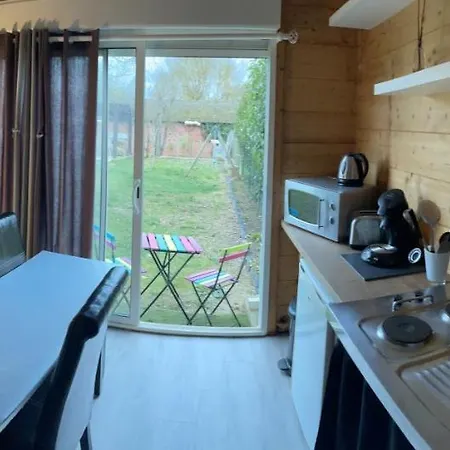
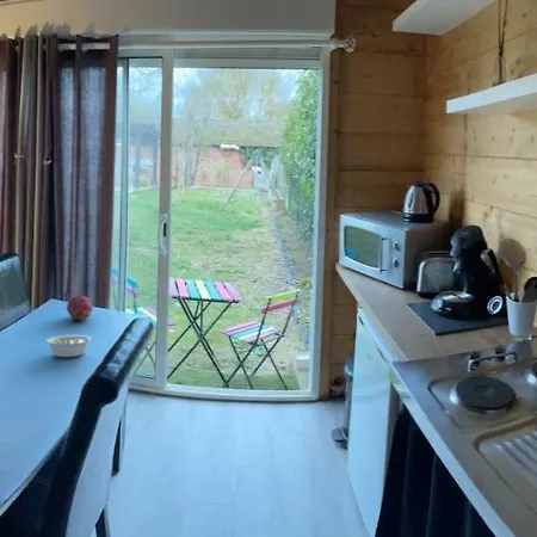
+ fruit [66,294,94,322]
+ legume [45,334,98,358]
